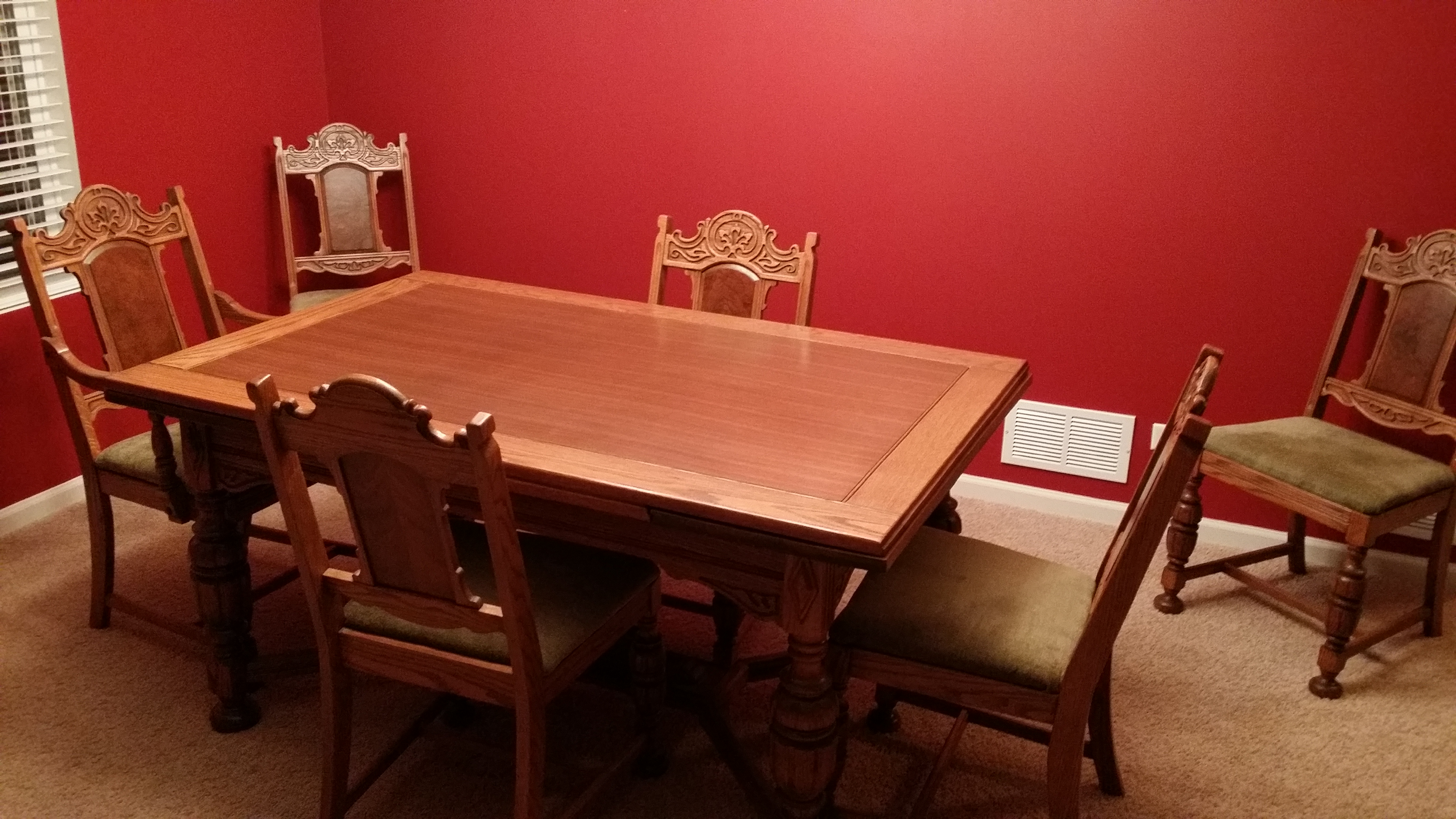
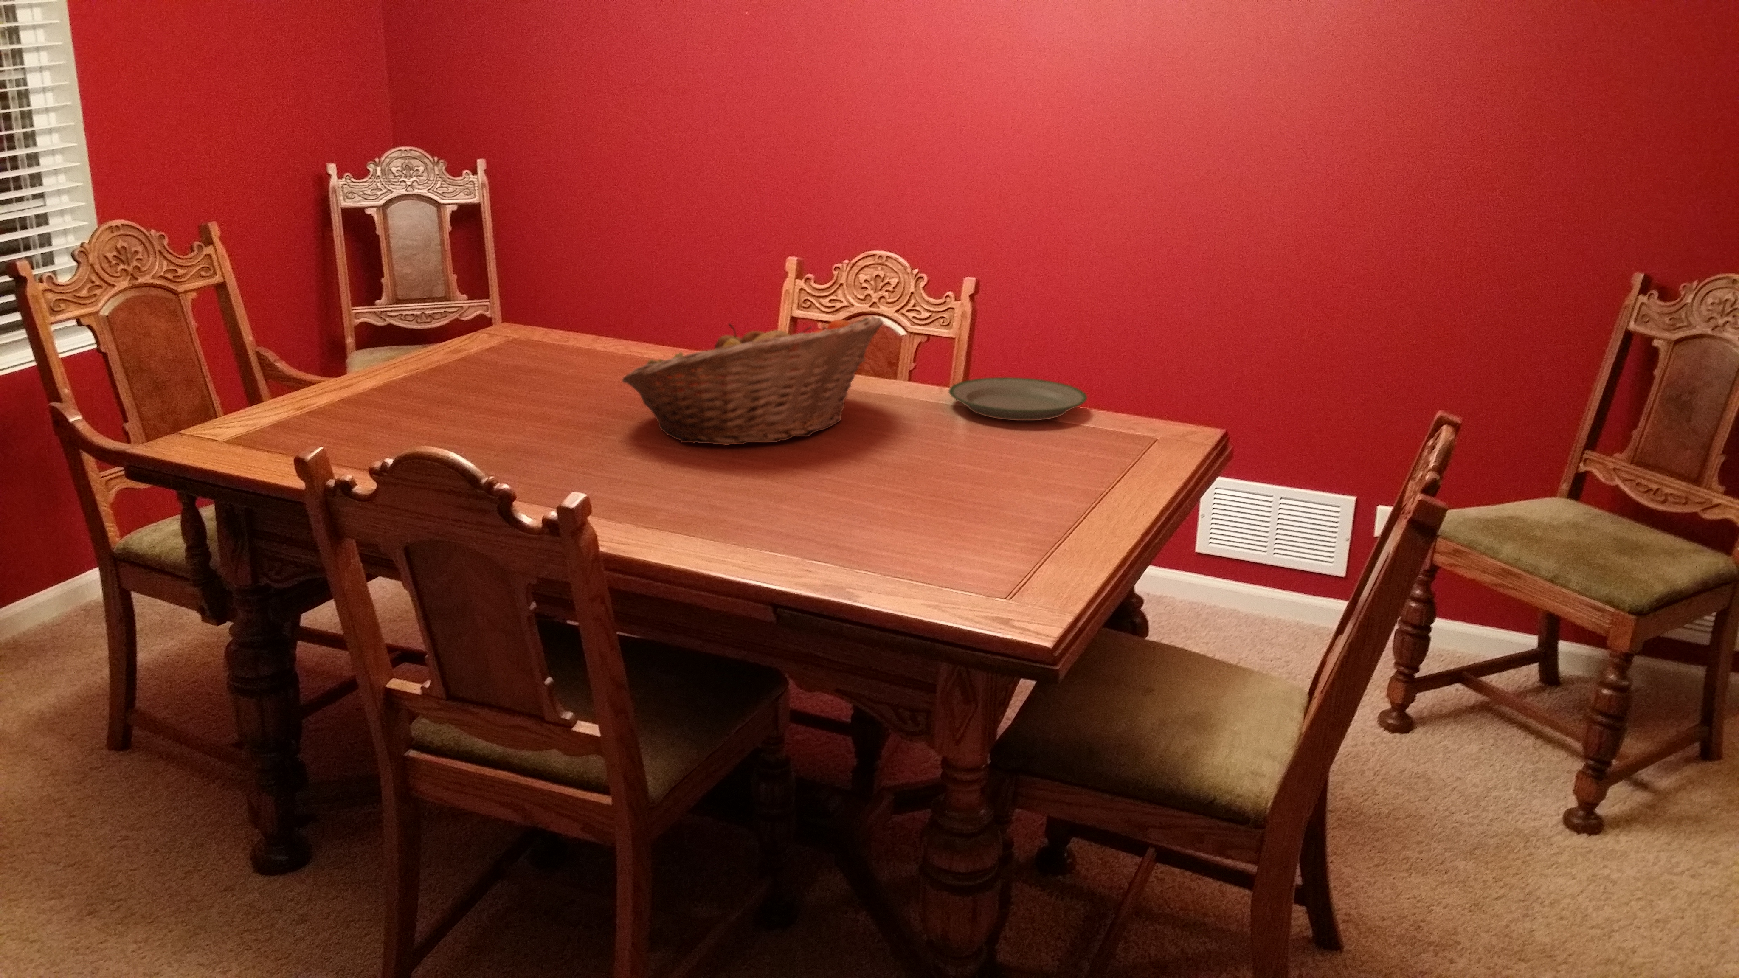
+ fruit basket [621,315,884,445]
+ plate [948,377,1088,422]
